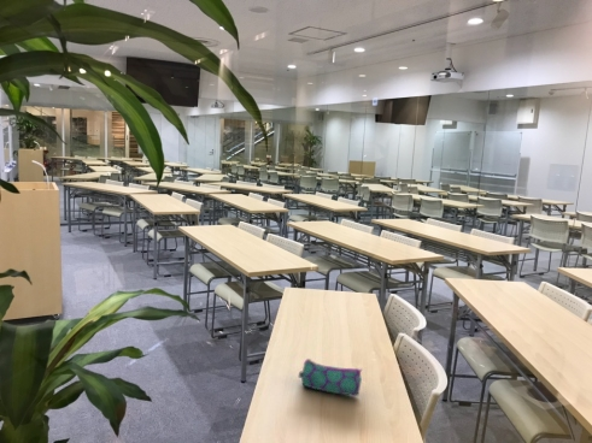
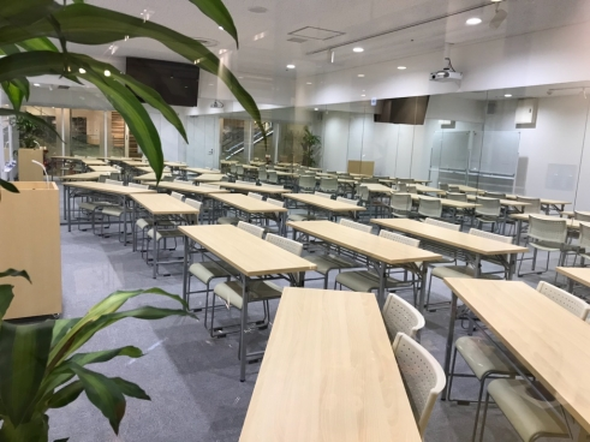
- pencil case [298,358,363,397]
